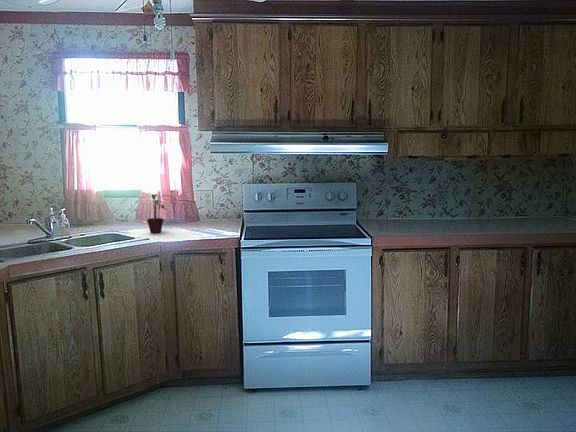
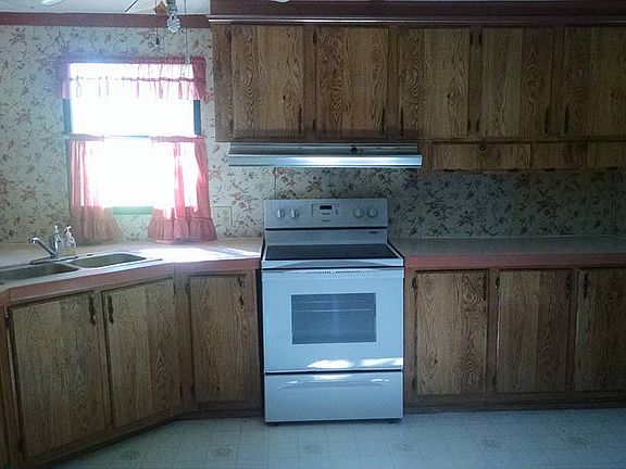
- potted plant [134,193,178,234]
